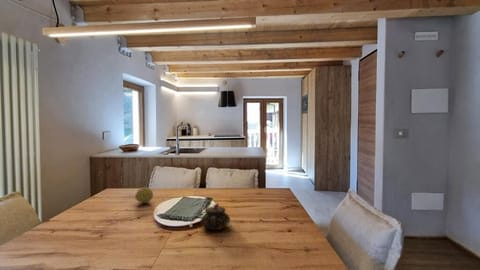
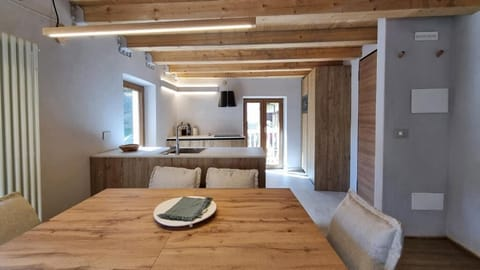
- teapot [200,202,231,231]
- fruit [134,186,154,204]
